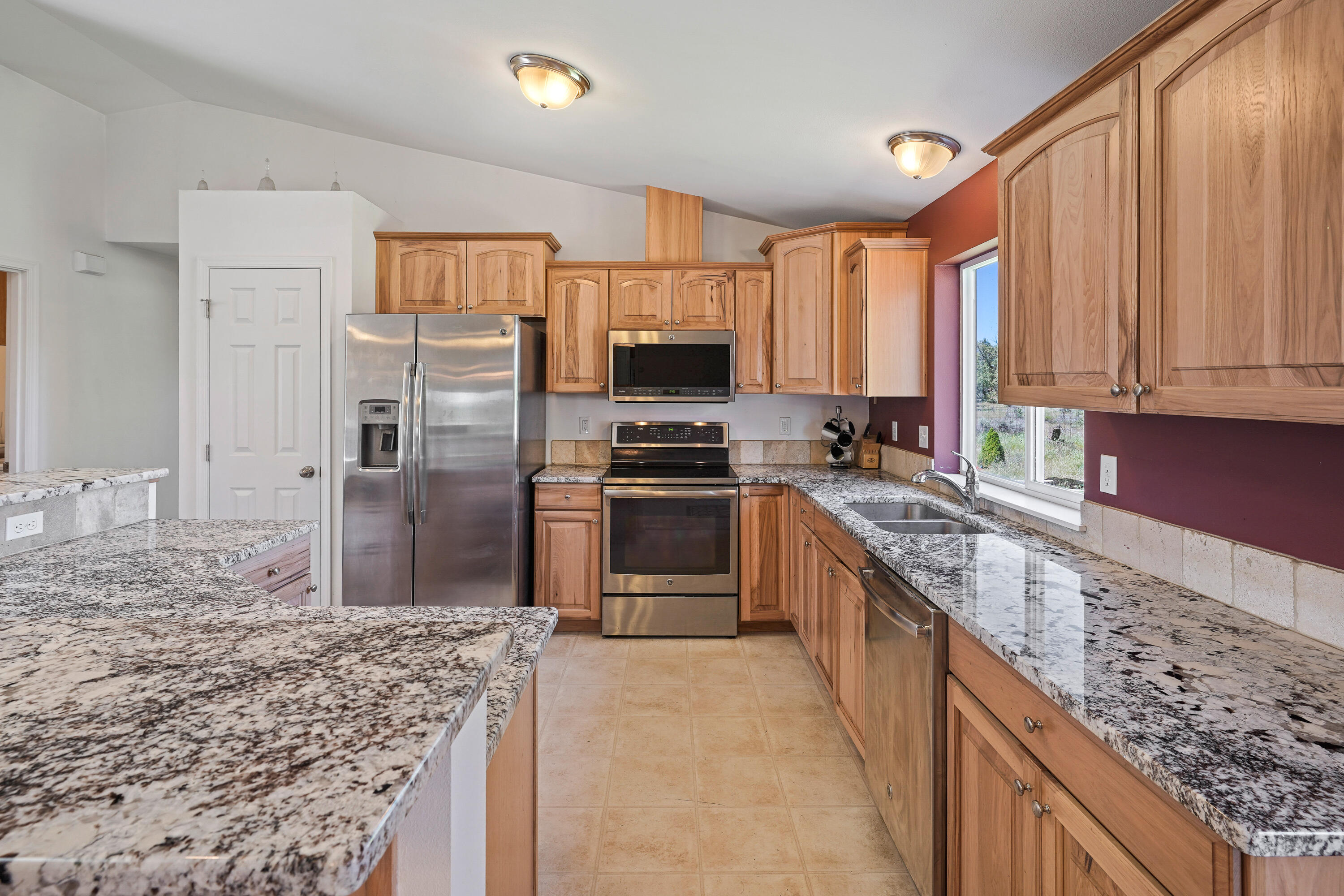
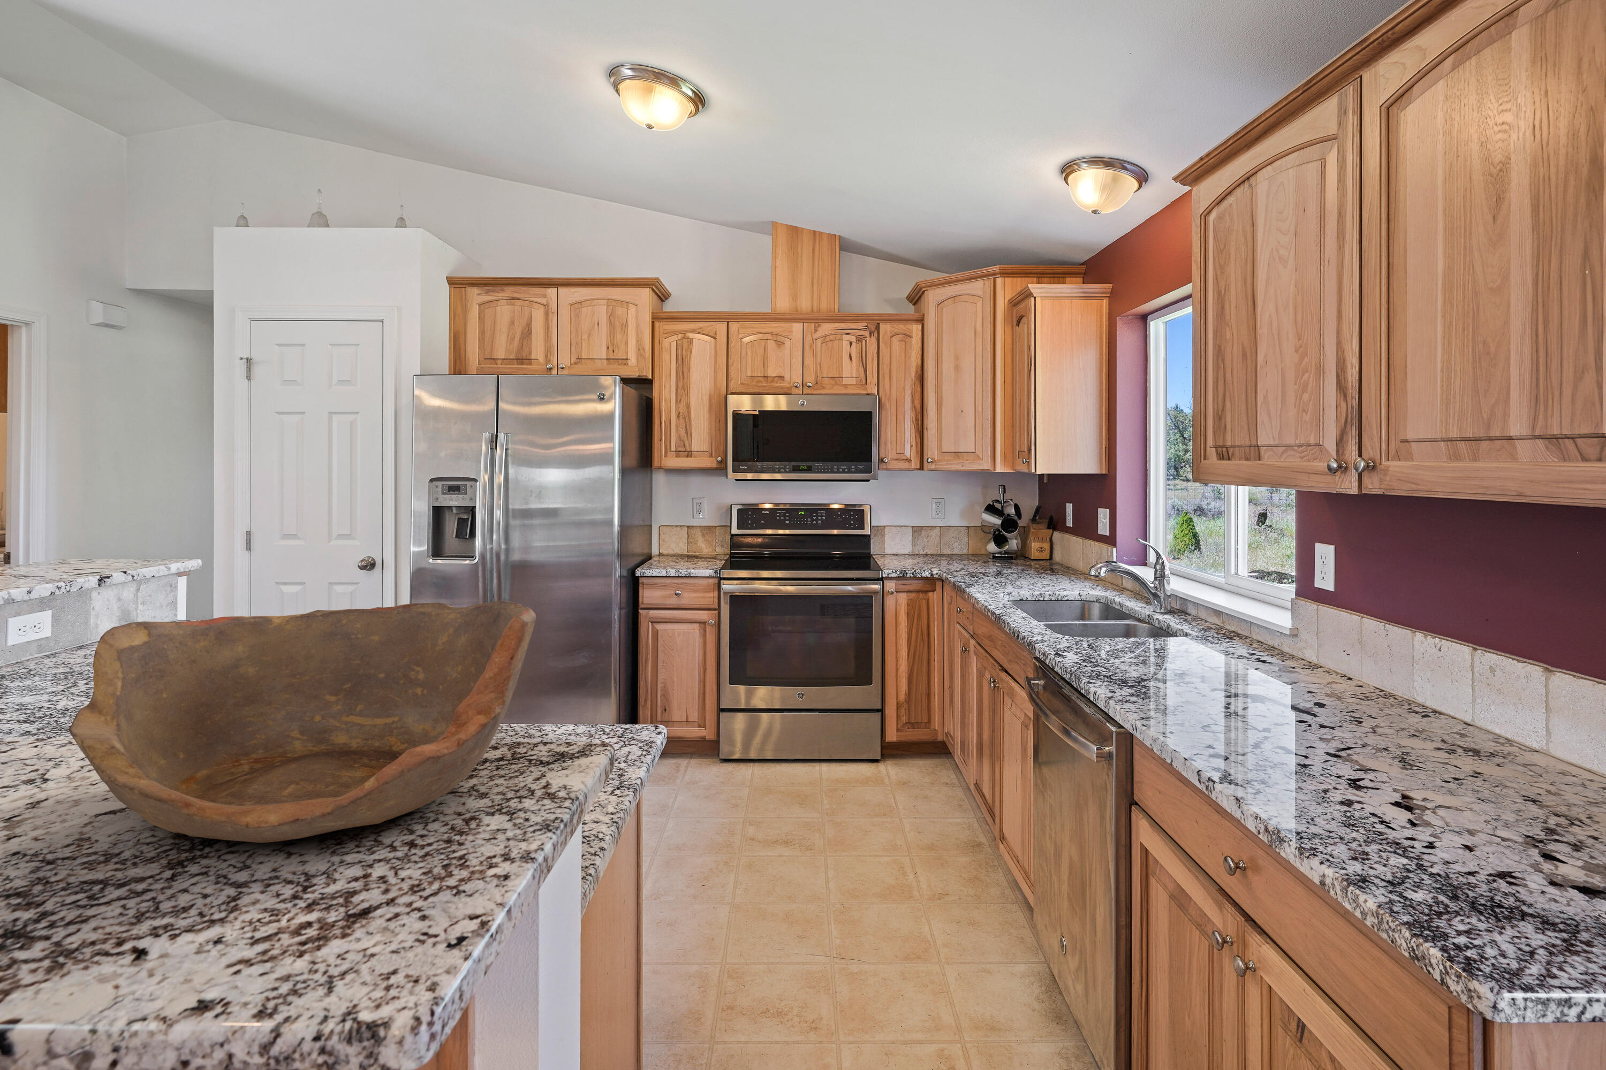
+ bowl [68,601,537,843]
